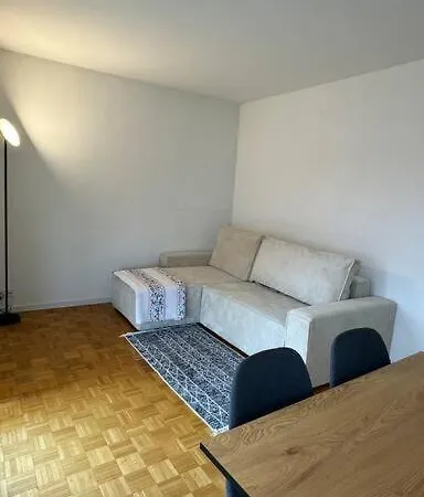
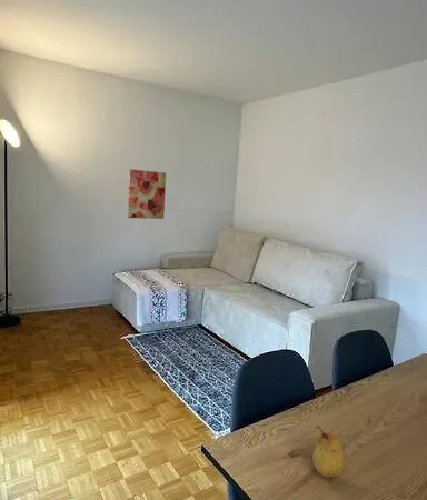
+ wall art [127,168,167,220]
+ fruit [311,424,347,479]
